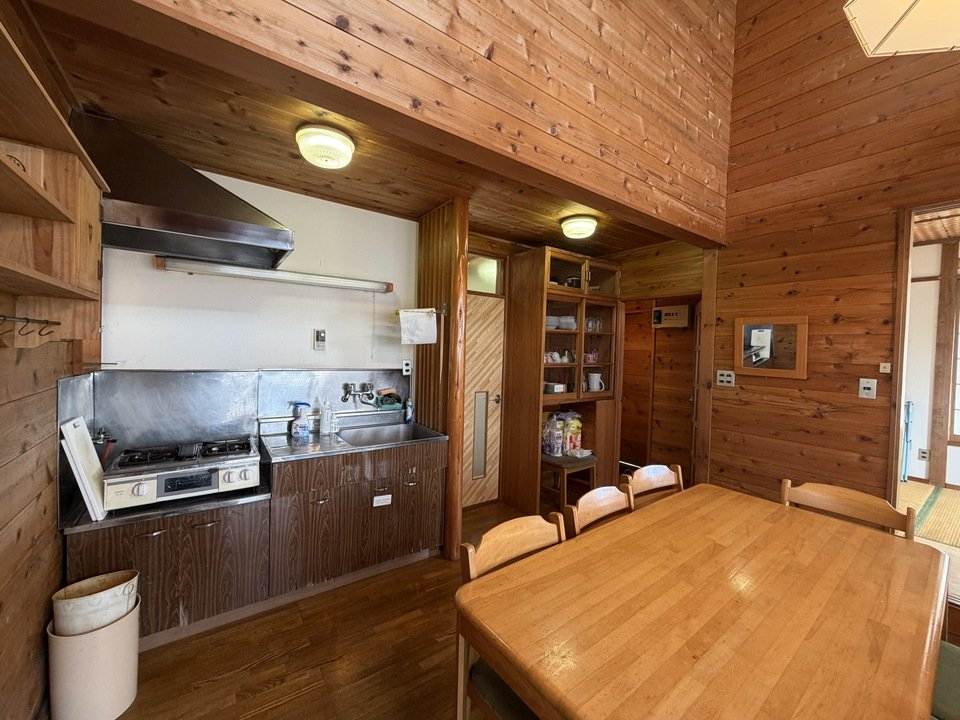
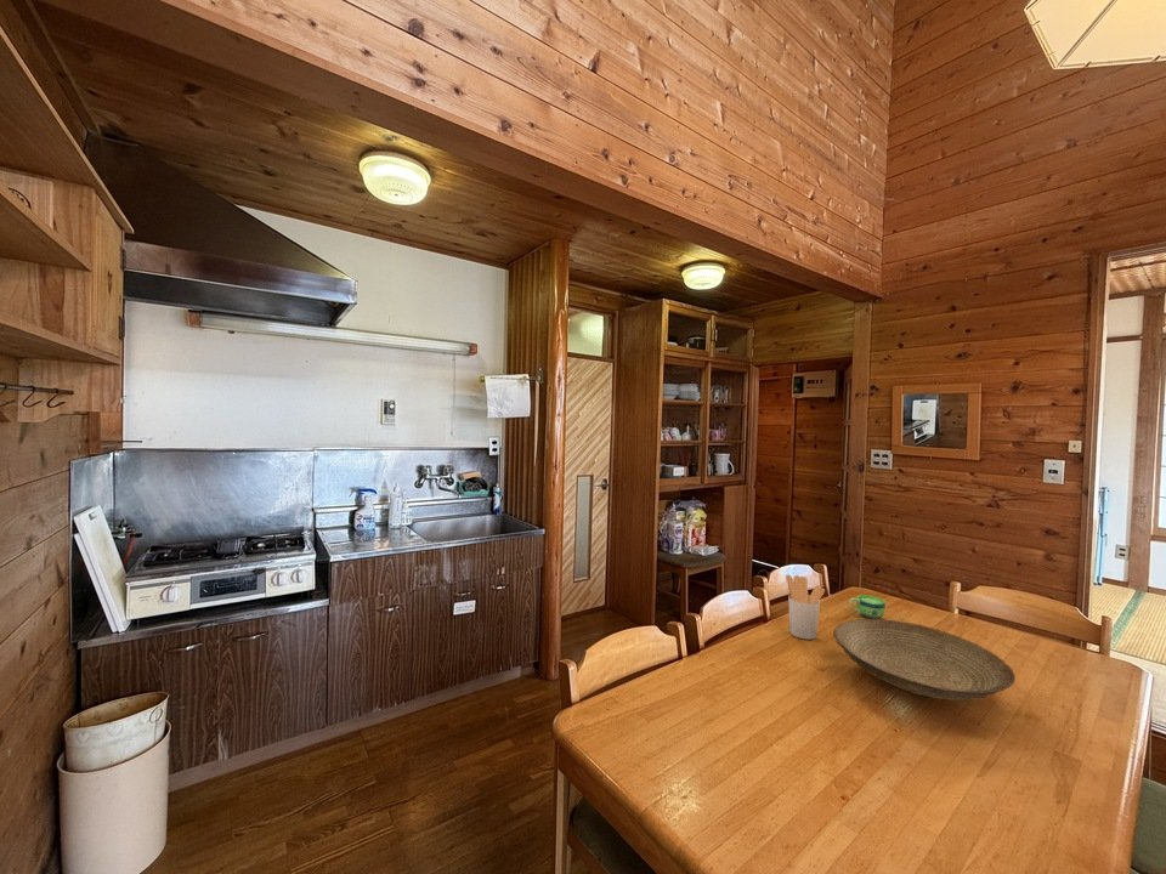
+ utensil holder [785,573,826,641]
+ decorative bowl [832,618,1017,702]
+ cup [848,594,887,619]
